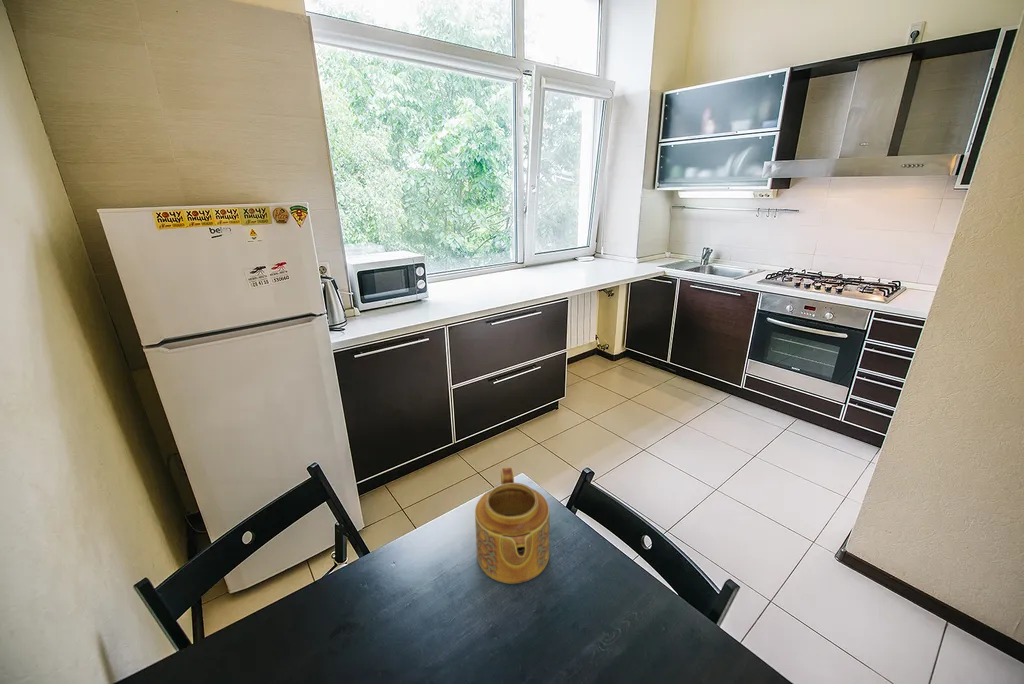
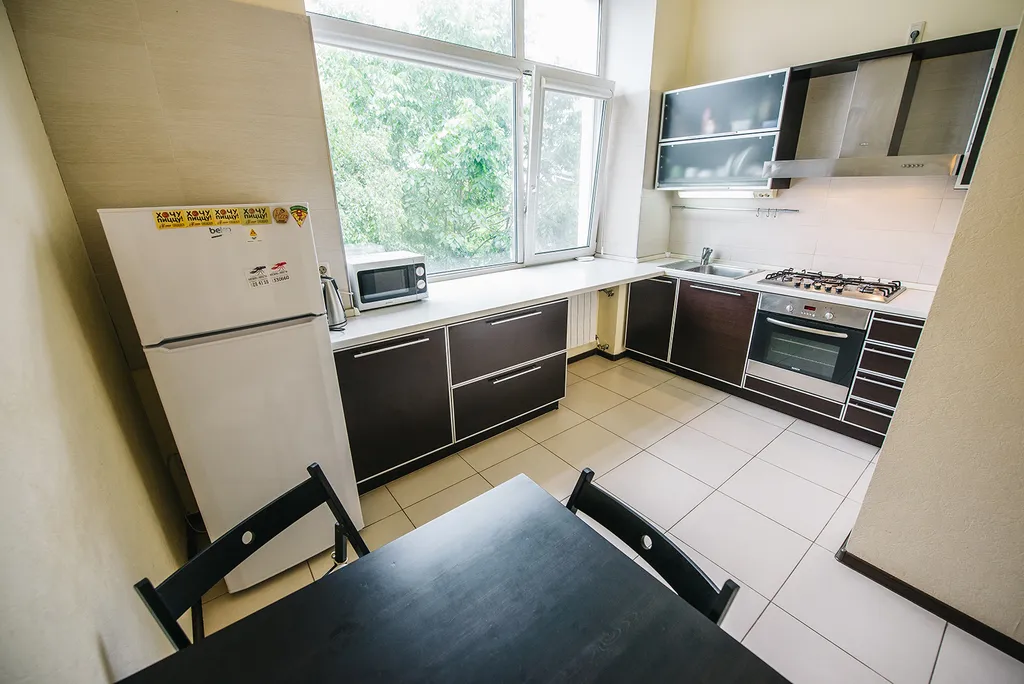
- teapot [474,467,550,584]
